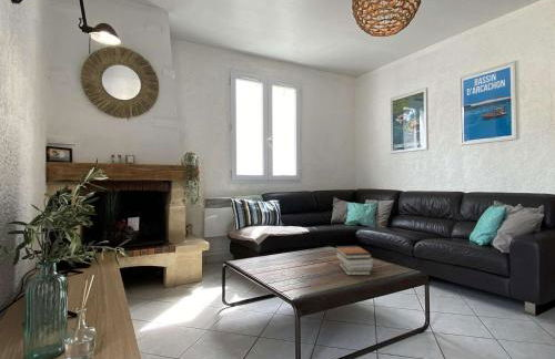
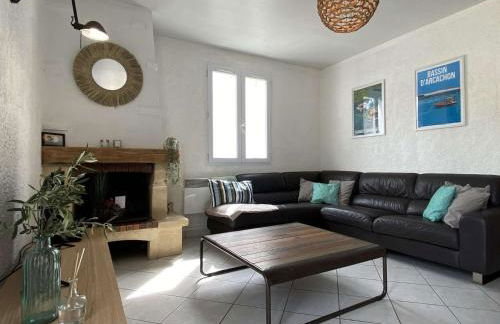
- book stack [334,245,374,276]
